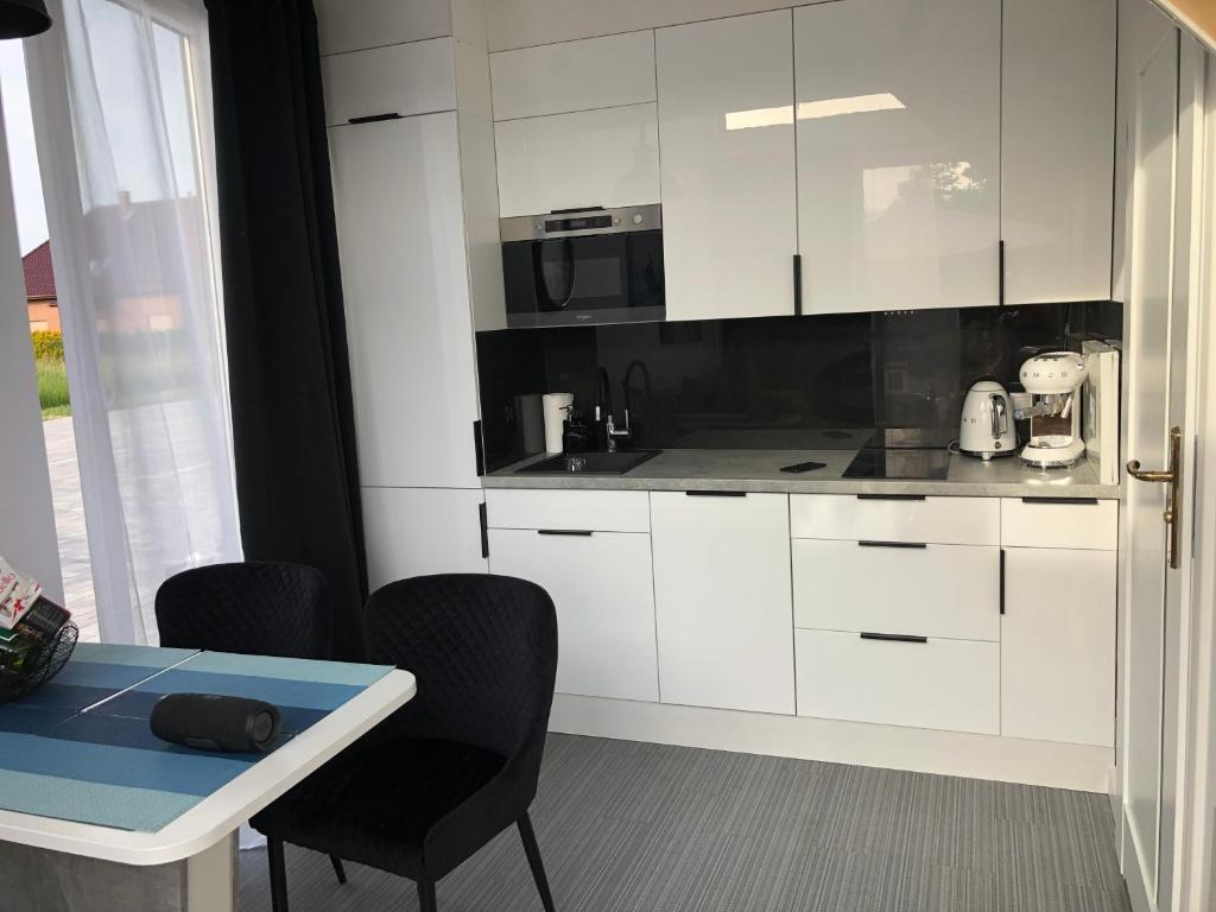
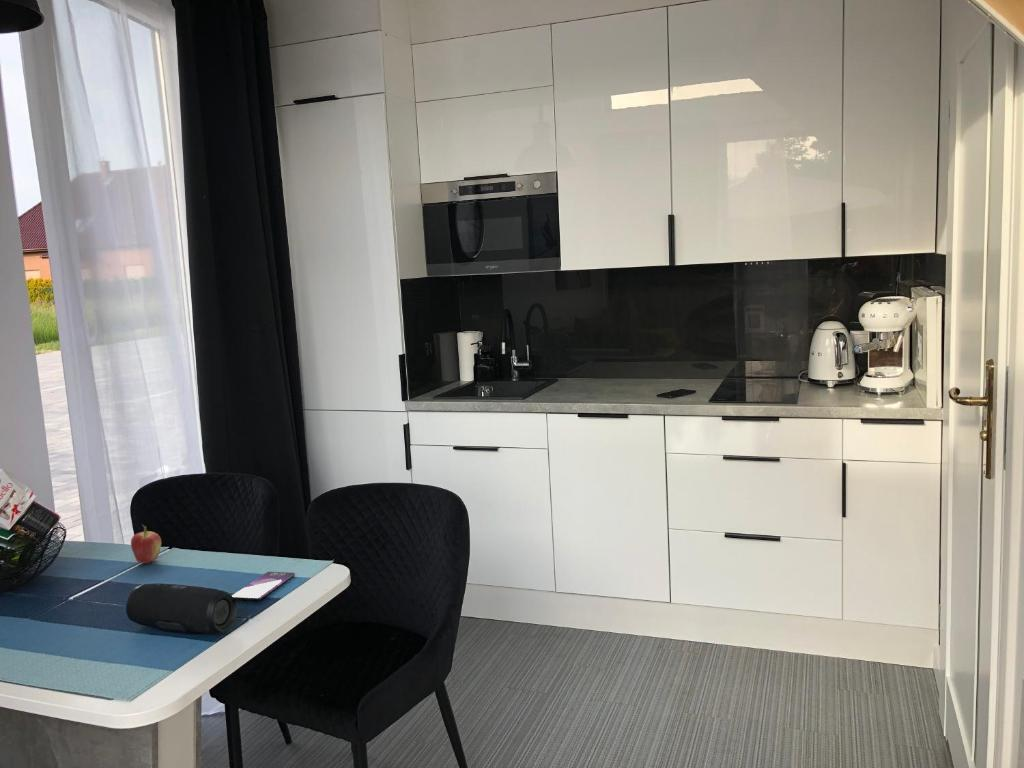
+ fruit [130,524,162,564]
+ smartphone [231,571,296,601]
